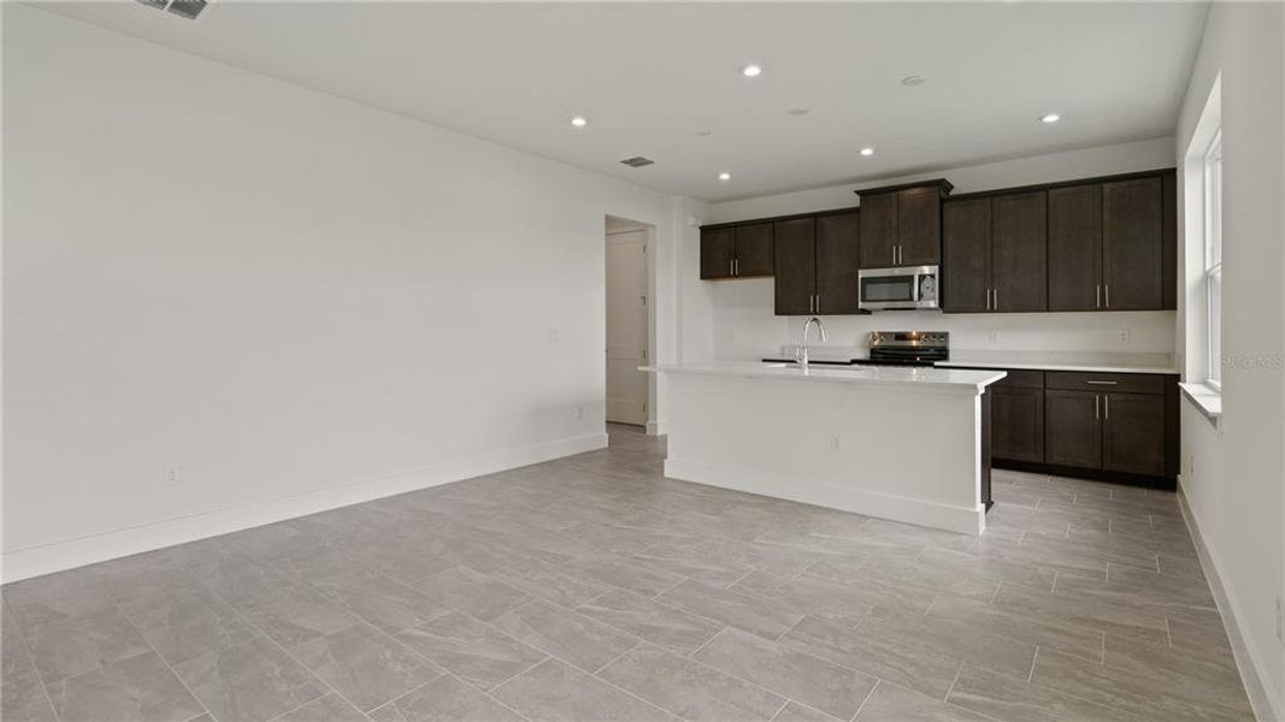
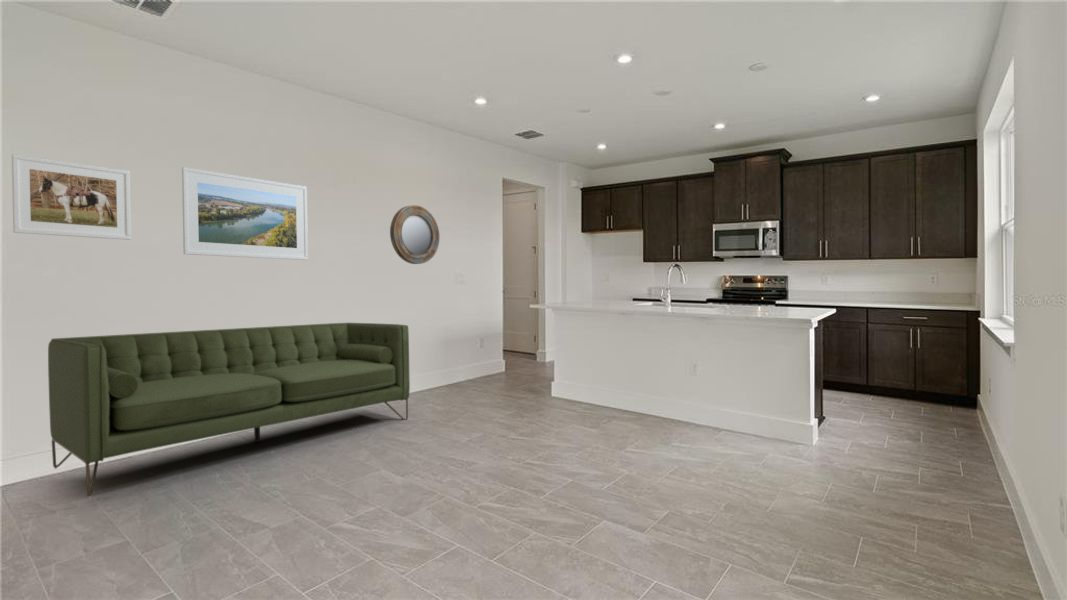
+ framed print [181,166,309,261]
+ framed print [11,153,132,241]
+ sofa [47,322,411,499]
+ home mirror [389,204,440,265]
